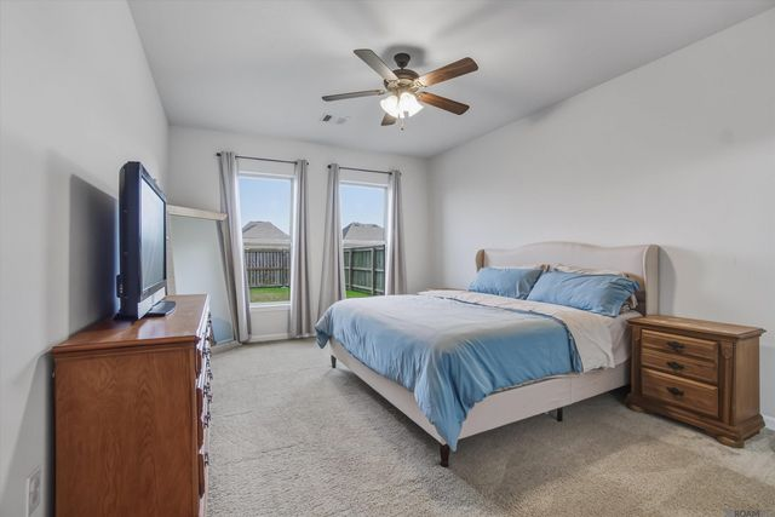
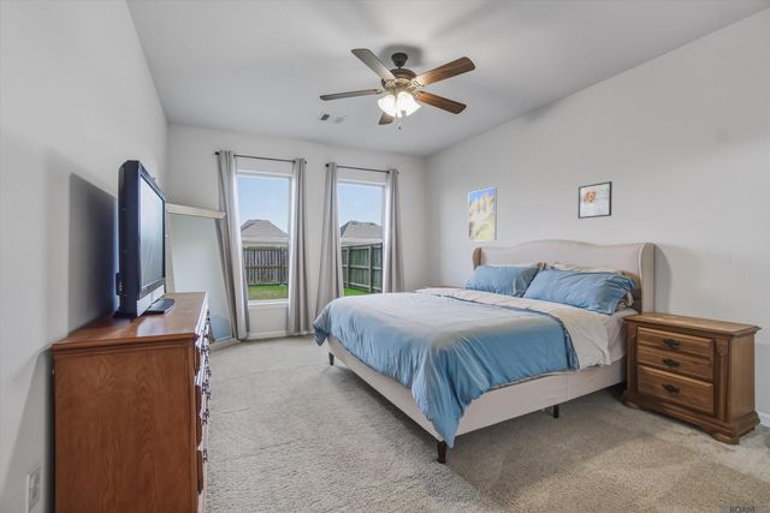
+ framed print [578,180,614,220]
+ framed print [467,186,498,243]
